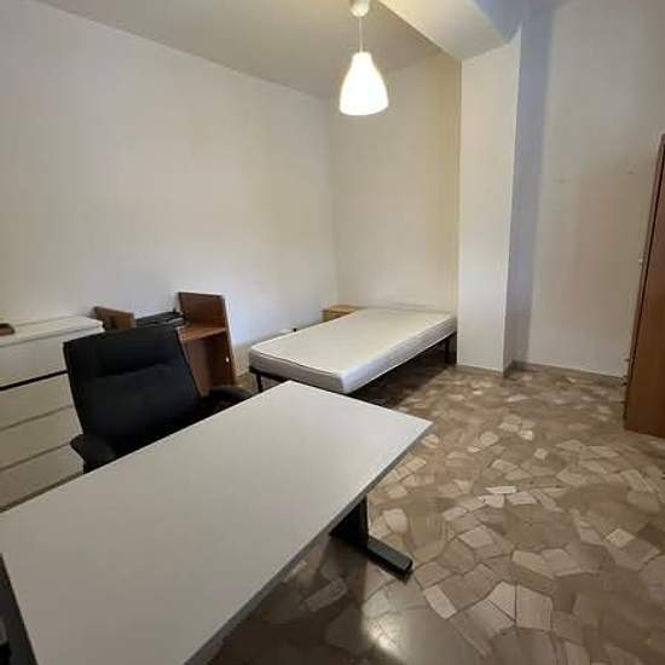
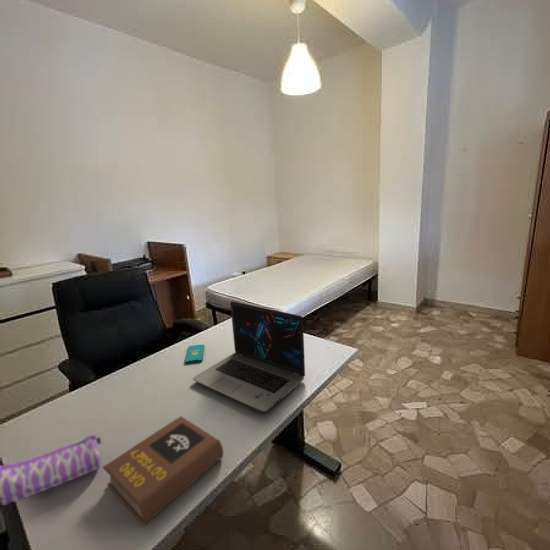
+ pencil case [0,430,102,506]
+ book [102,415,224,526]
+ smartphone [184,344,205,364]
+ laptop [191,300,306,413]
